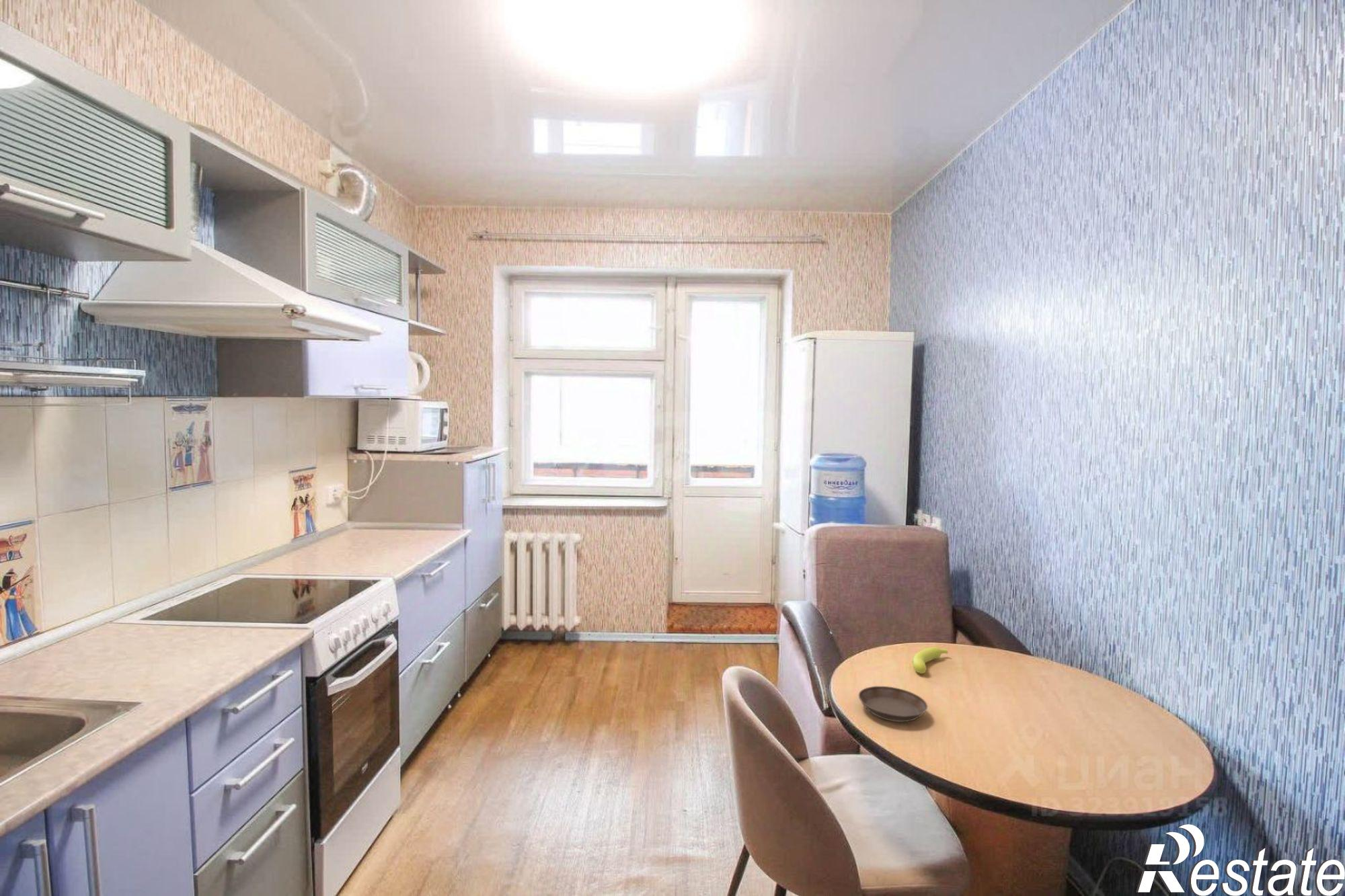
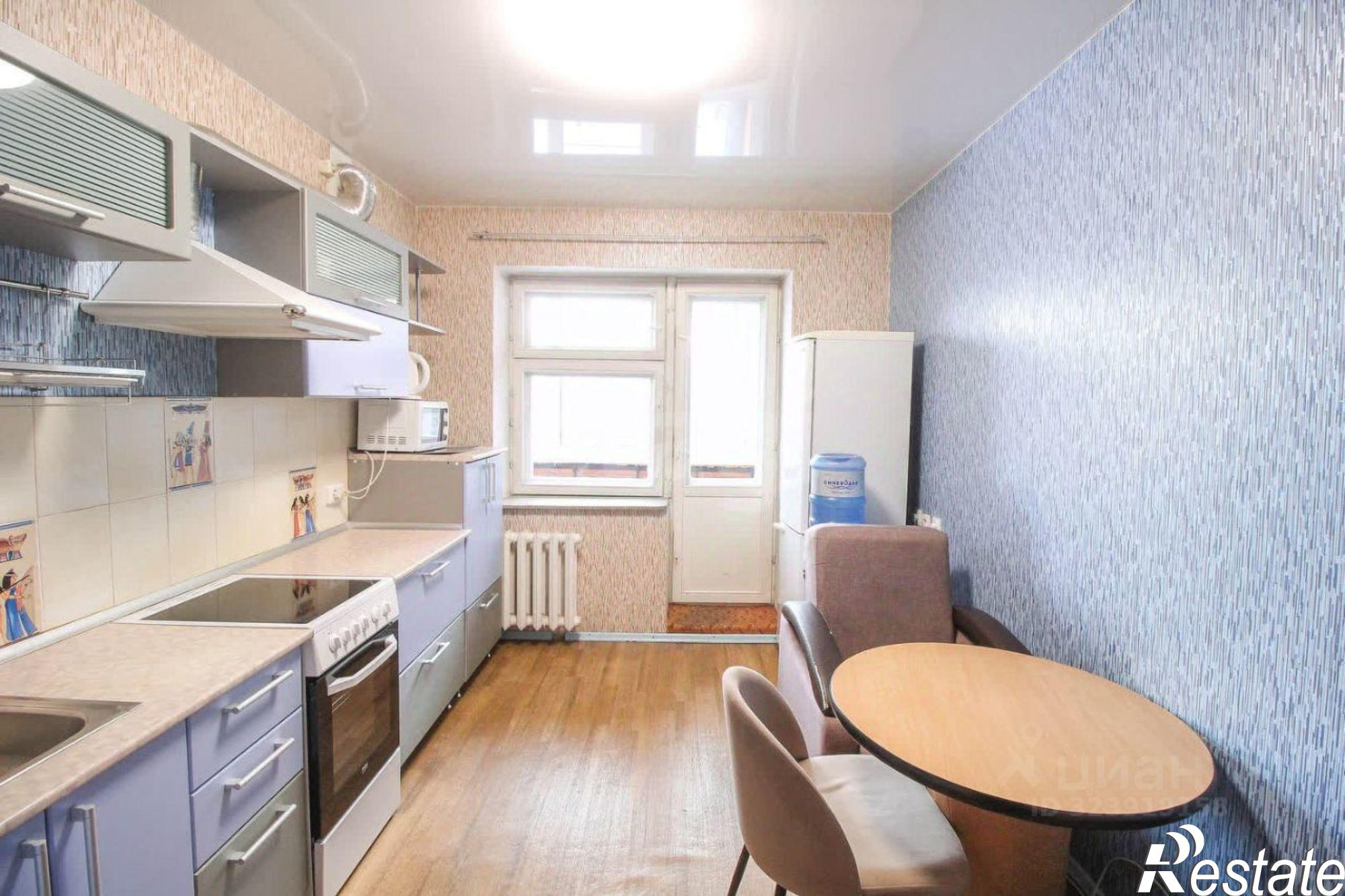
- saucer [858,686,928,723]
- banana [911,646,949,674]
